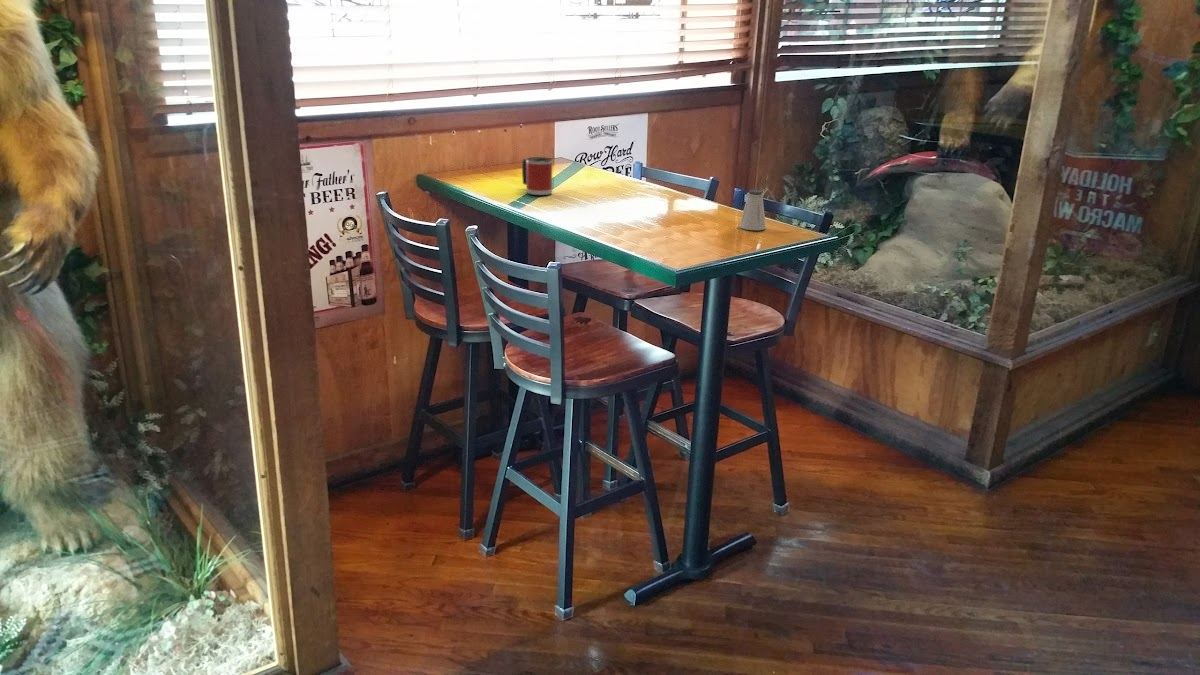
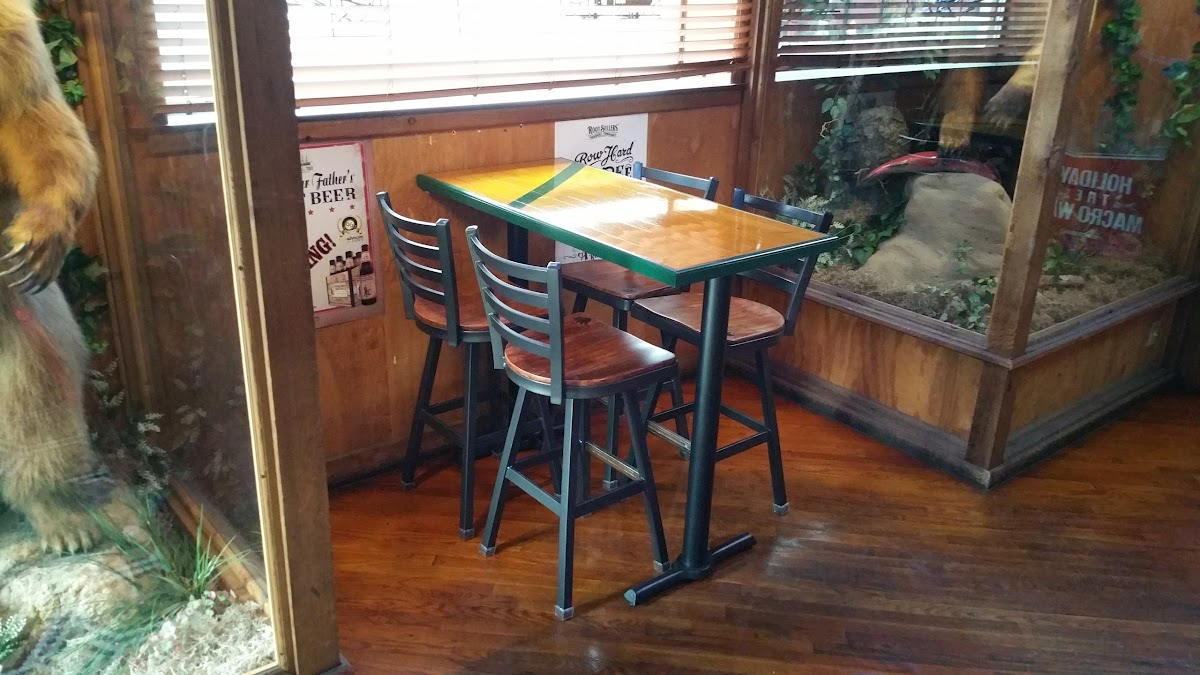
- saltshaker [738,189,767,231]
- mug [521,156,553,196]
